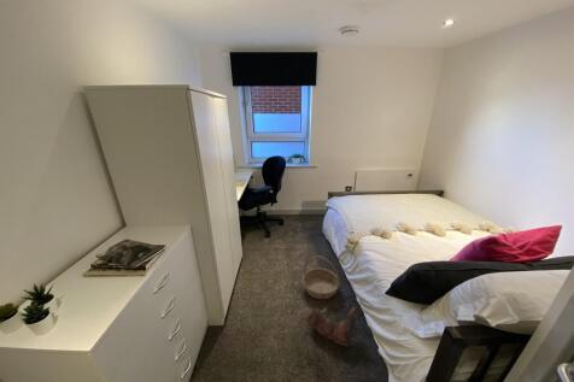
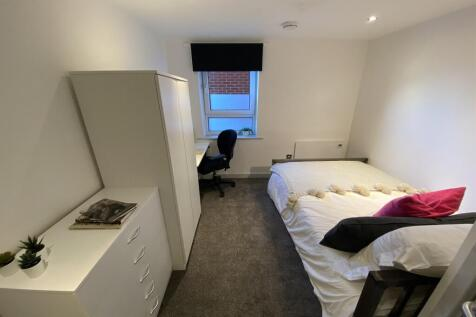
- basket [301,254,340,300]
- boots [305,306,358,348]
